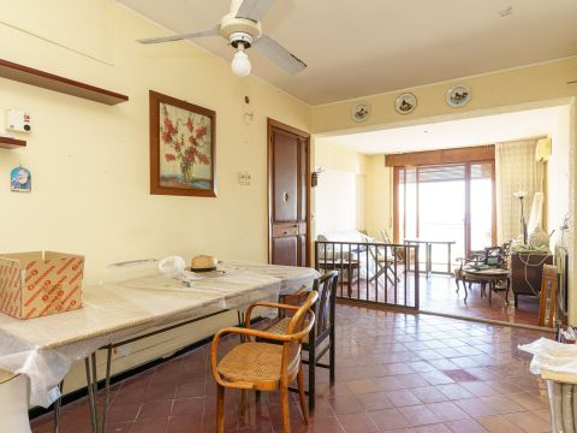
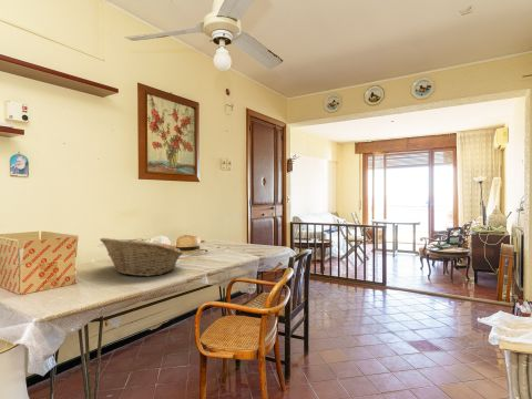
+ fruit basket [99,237,184,277]
